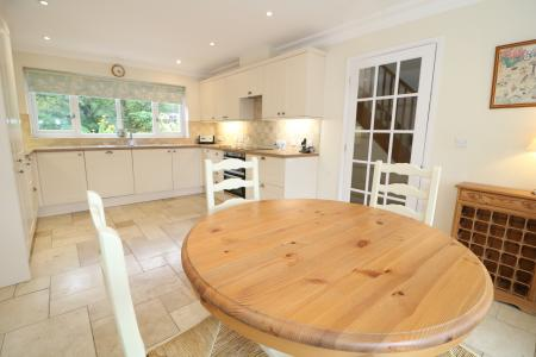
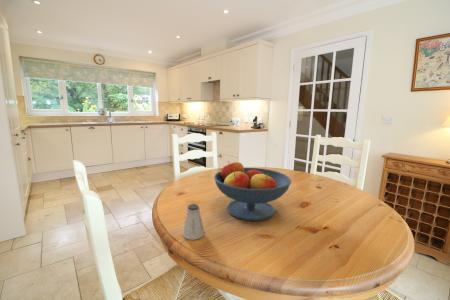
+ saltshaker [182,203,205,241]
+ fruit bowl [213,160,292,222]
